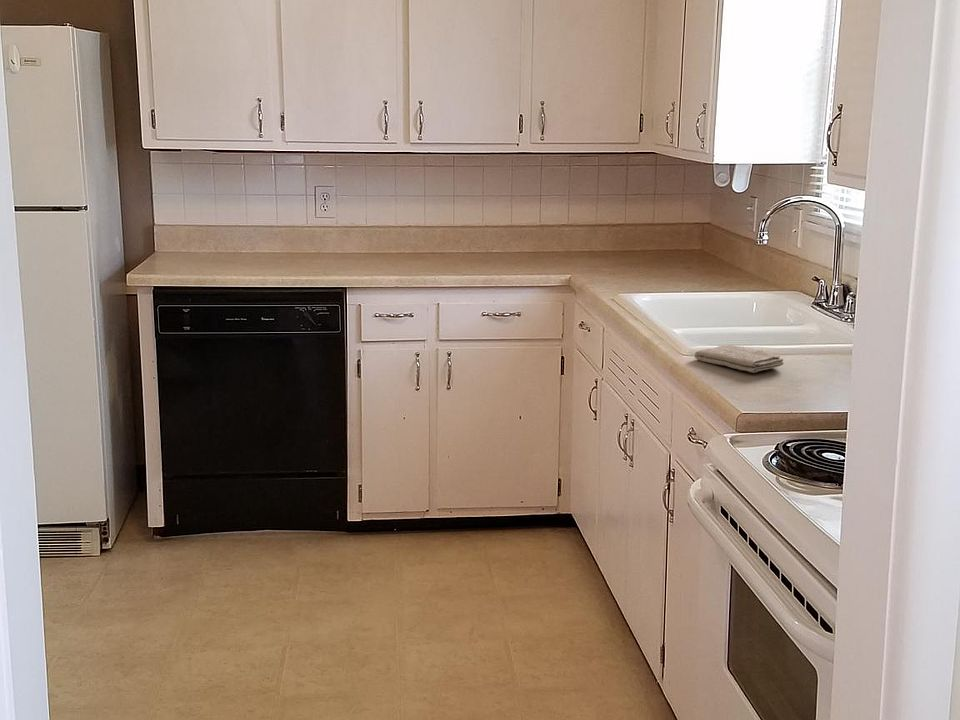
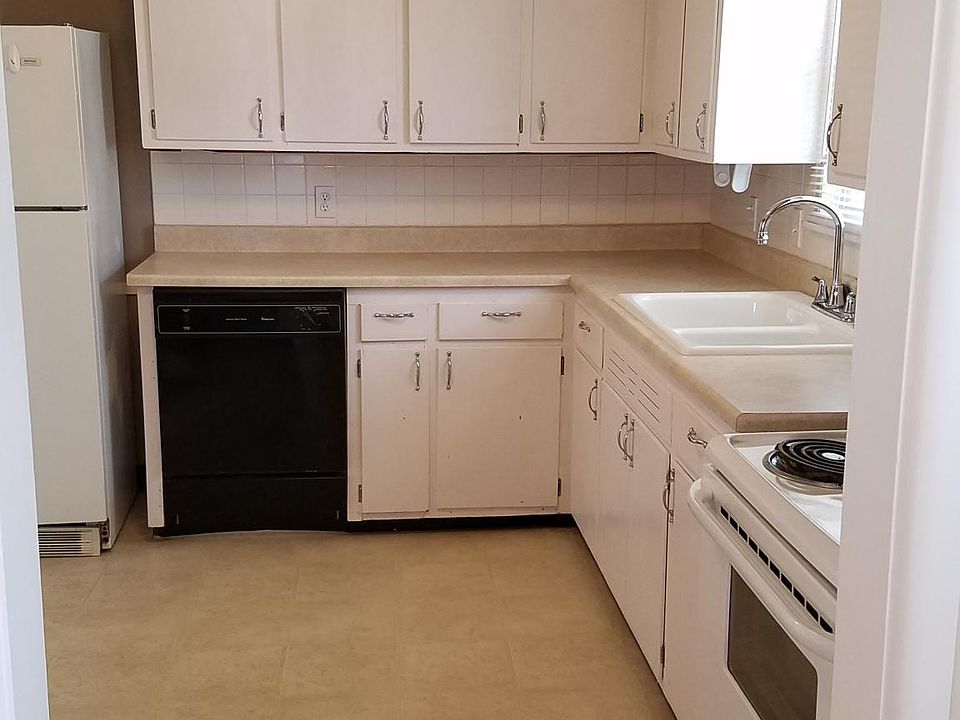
- washcloth [694,344,785,373]
